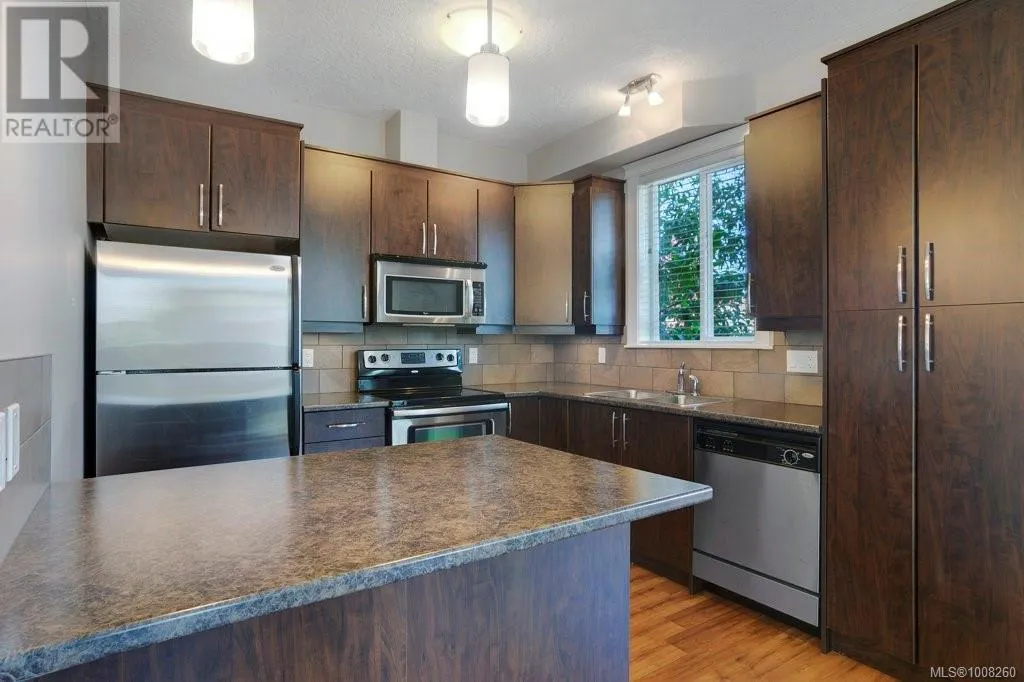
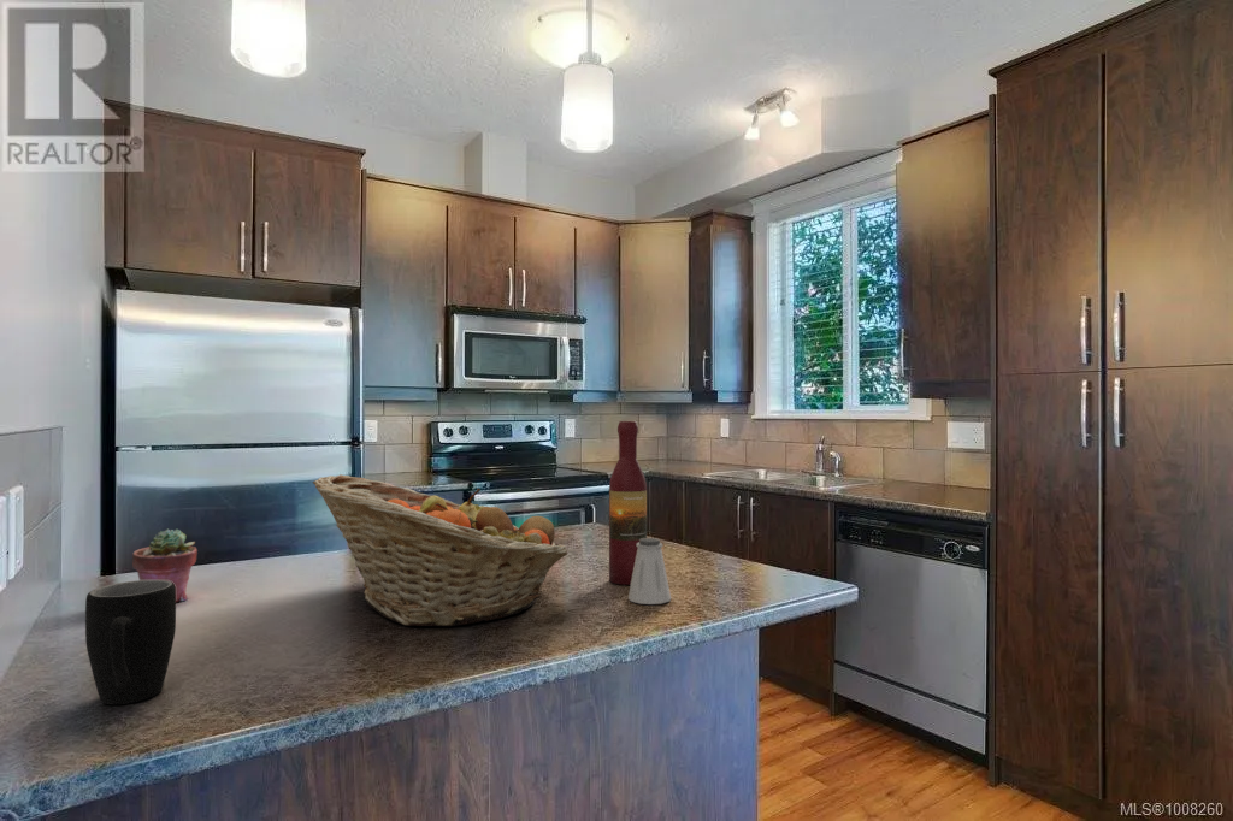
+ saltshaker [627,537,672,606]
+ fruit basket [312,473,568,627]
+ wine bottle [608,420,648,586]
+ mug [84,579,177,705]
+ potted succulent [131,528,199,603]
